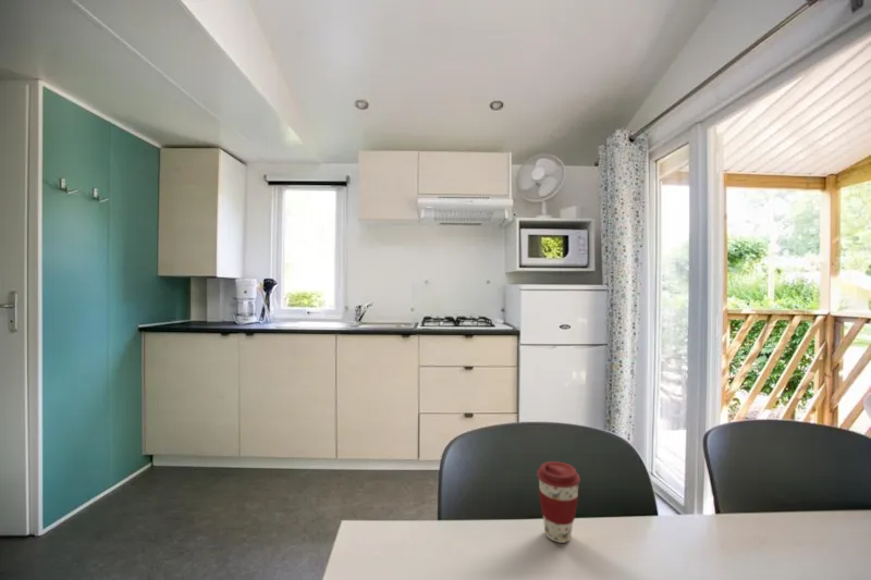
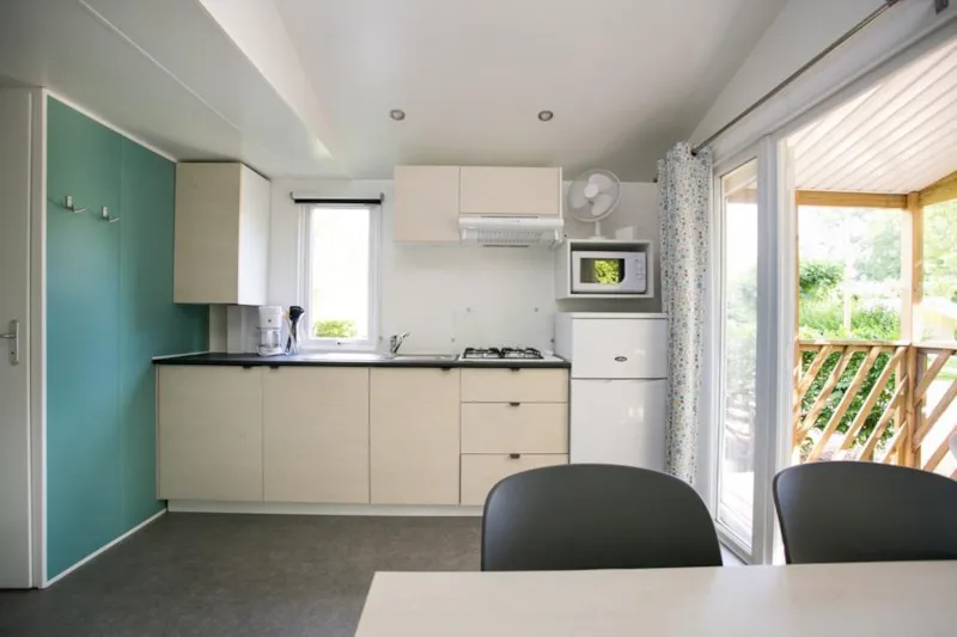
- coffee cup [536,460,581,544]
